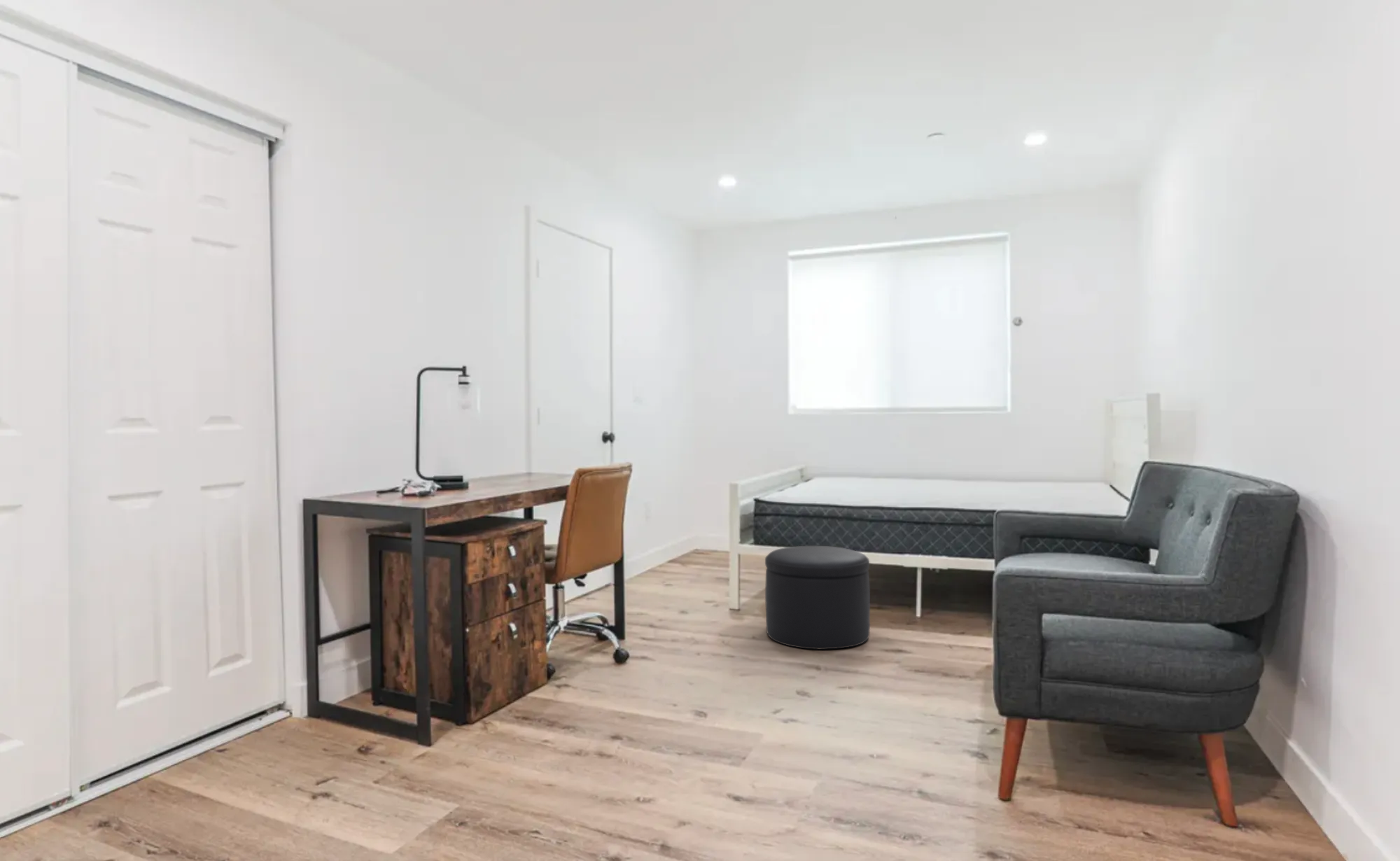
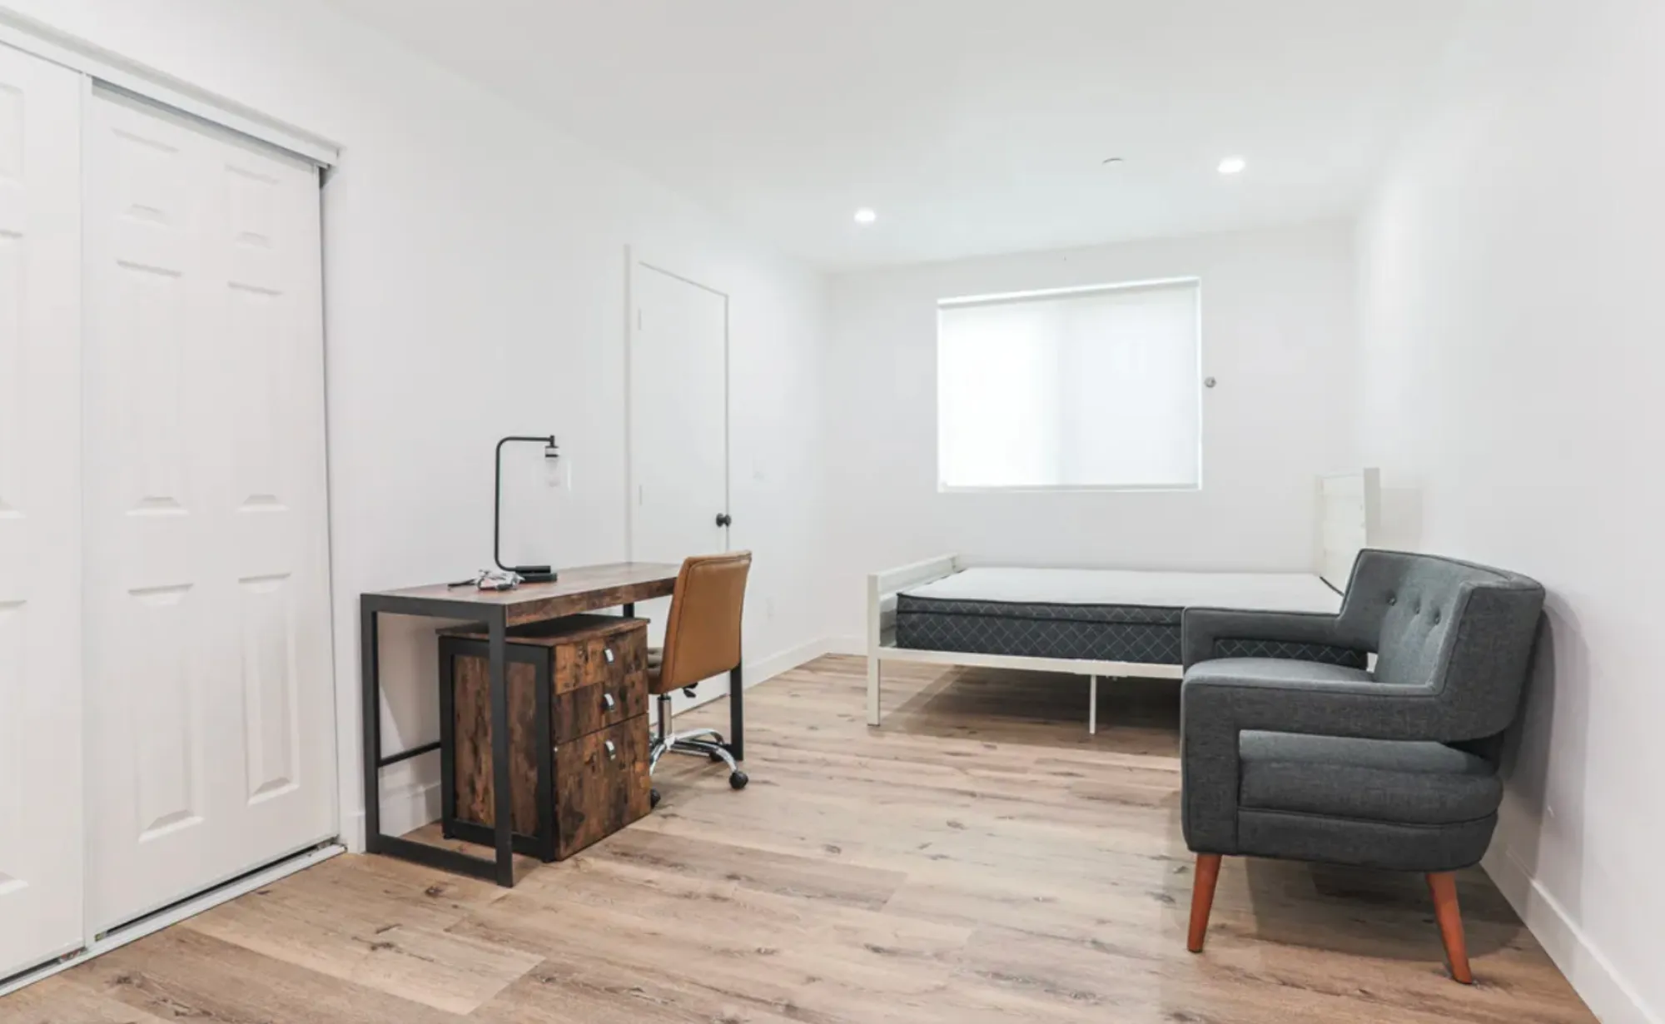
- ottoman [764,545,871,650]
